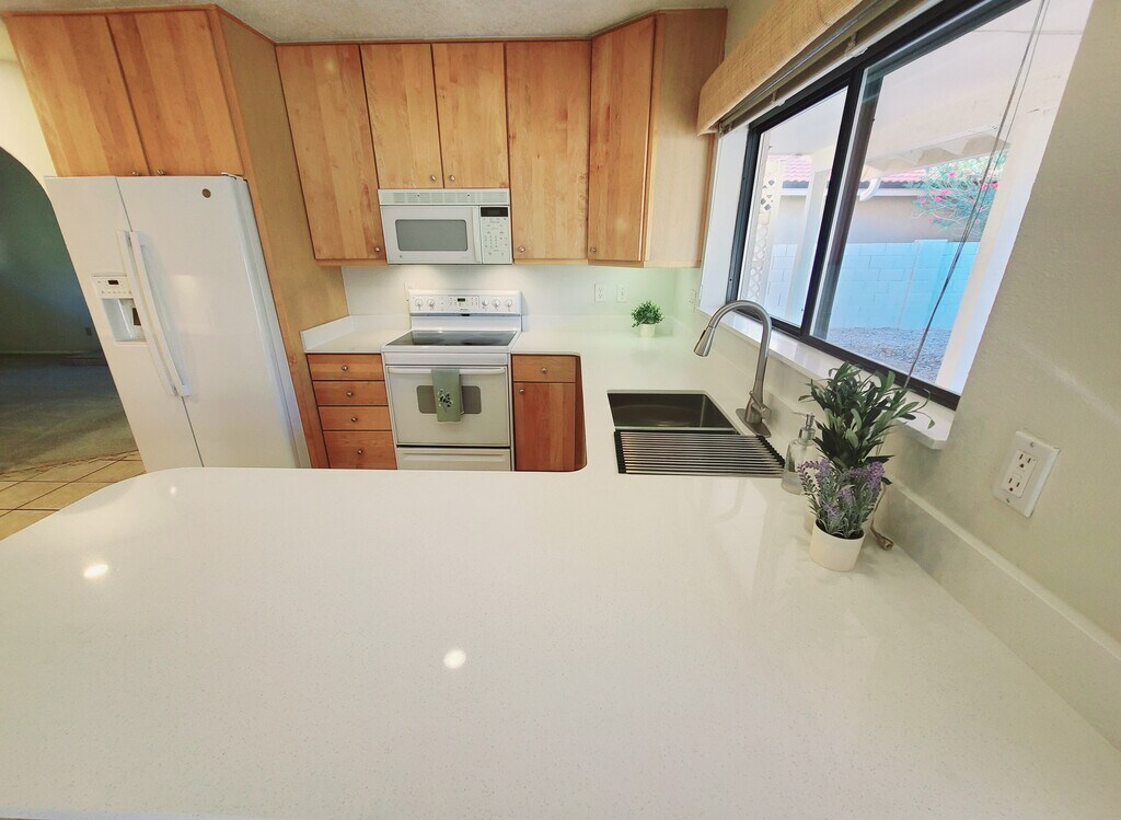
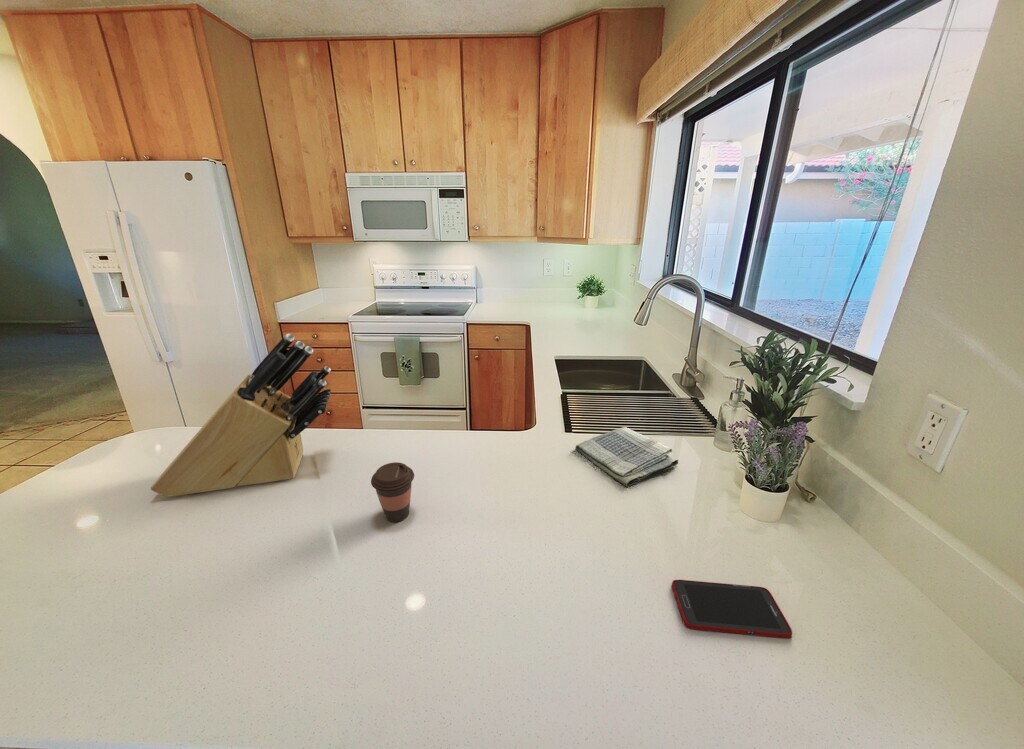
+ knife block [150,333,332,497]
+ cell phone [671,579,793,639]
+ coffee cup [370,461,415,523]
+ dish towel [574,426,679,488]
